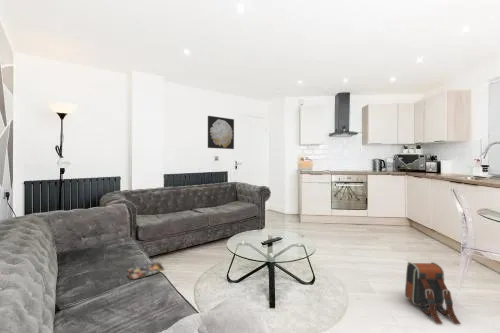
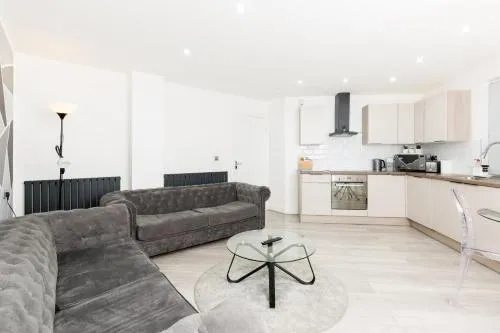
- backpack [404,261,462,325]
- wall art [207,115,235,150]
- magazine [126,261,166,280]
